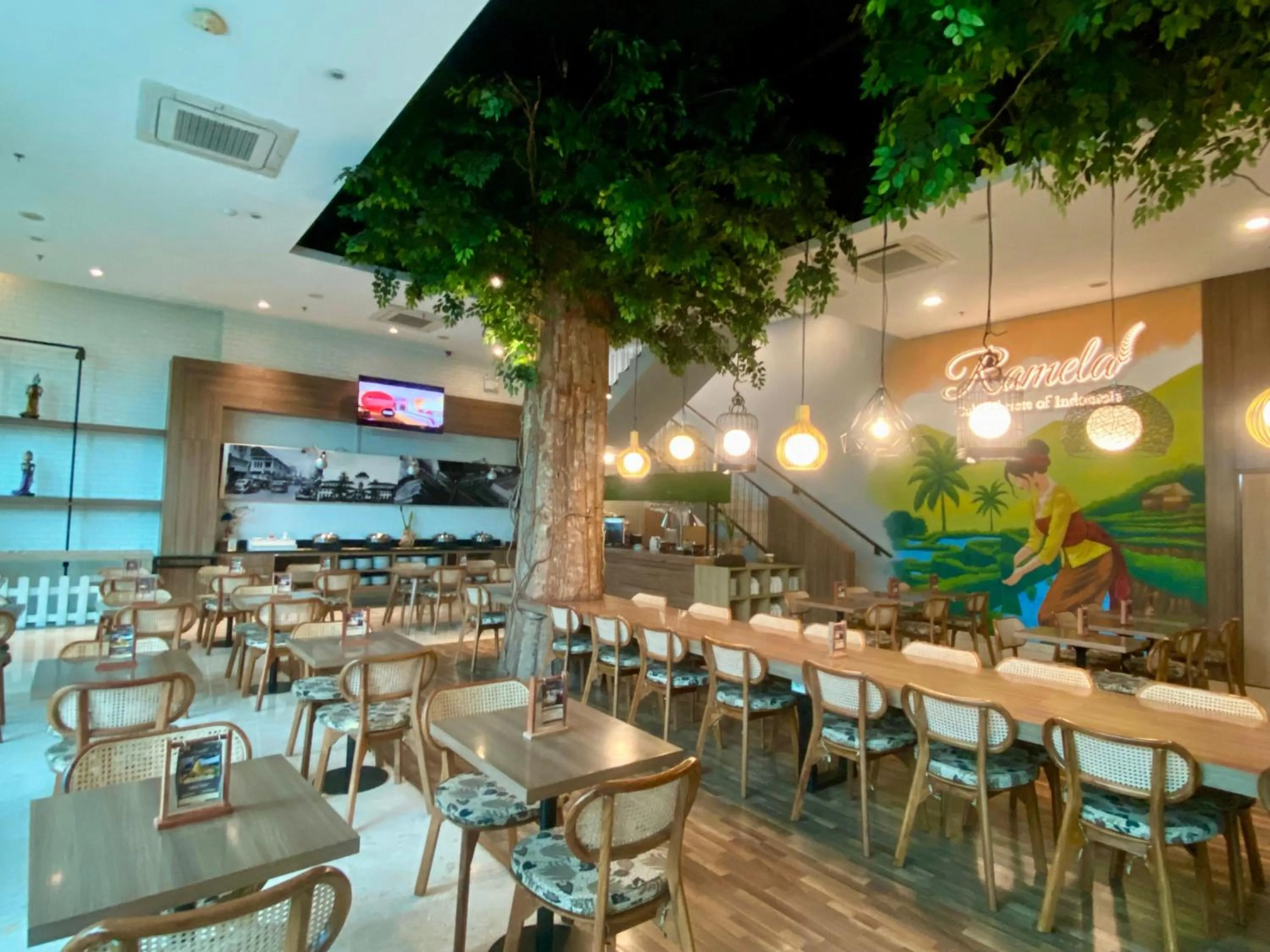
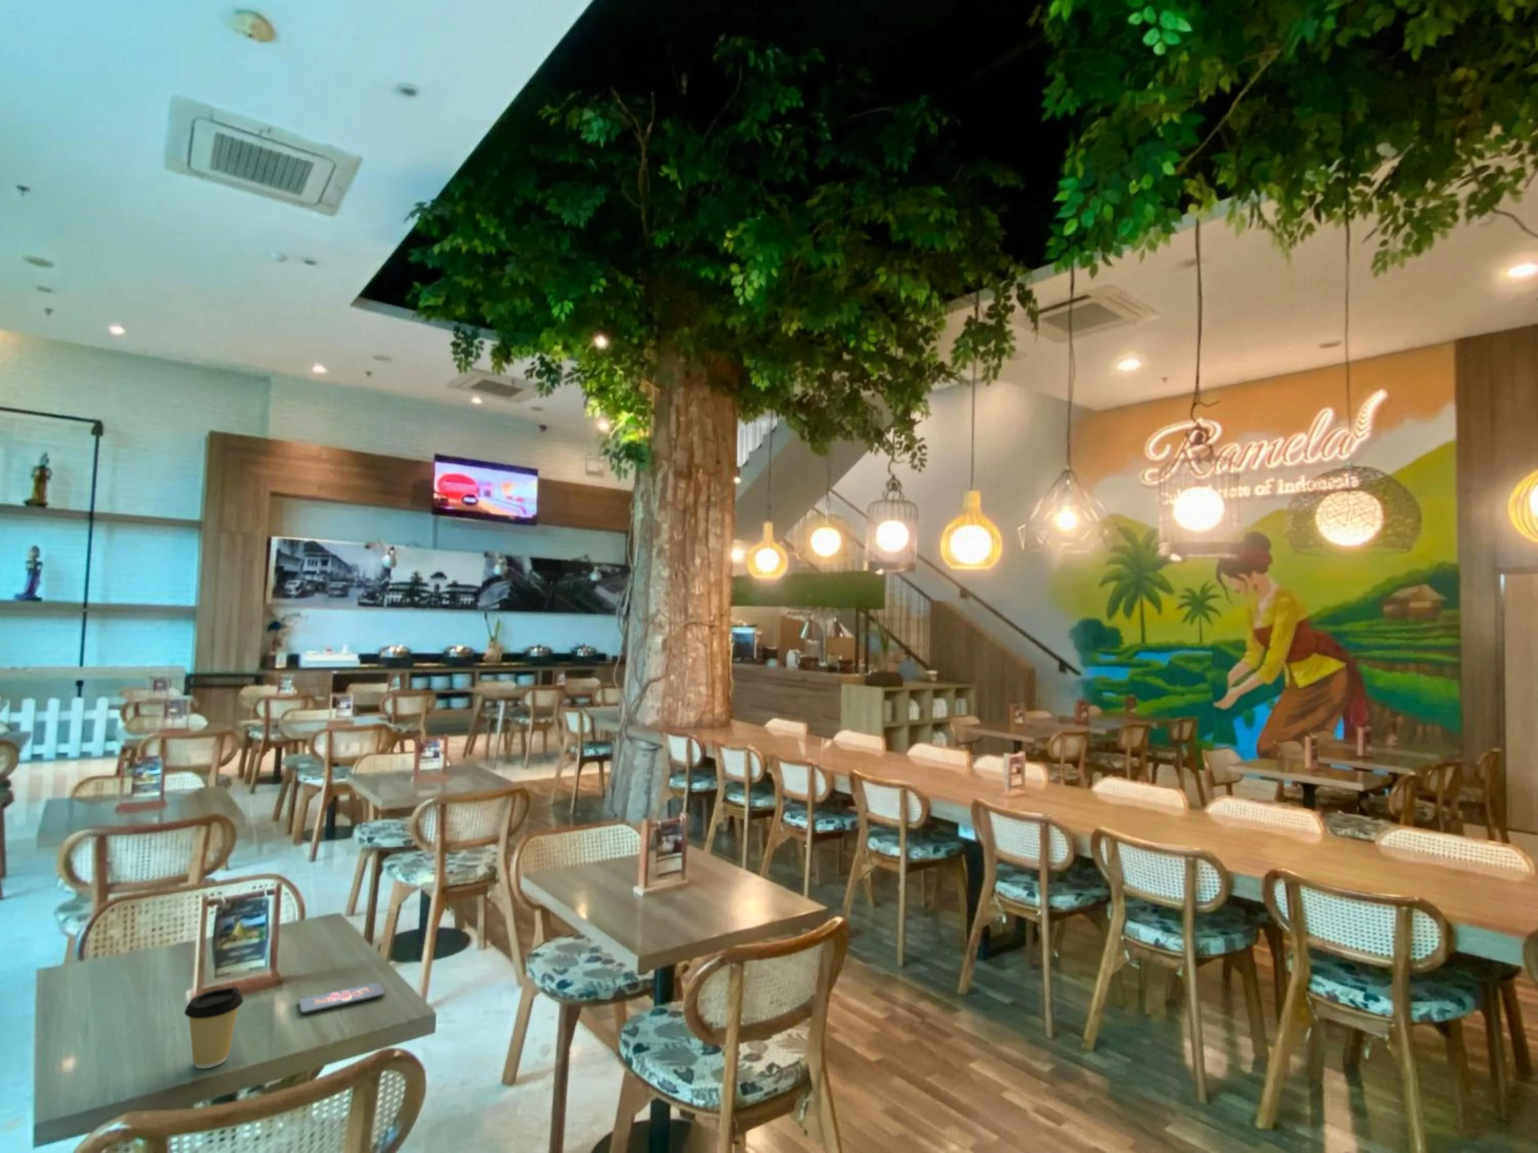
+ smartphone [298,981,386,1015]
+ coffee cup [184,986,245,1069]
